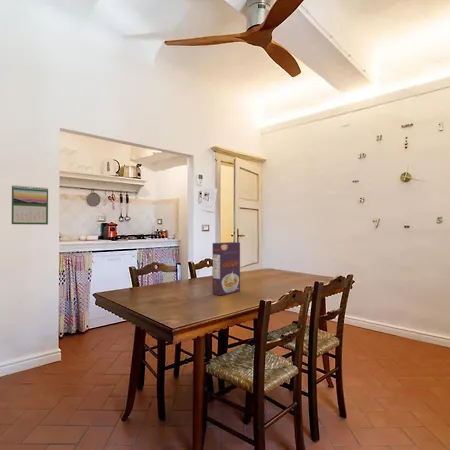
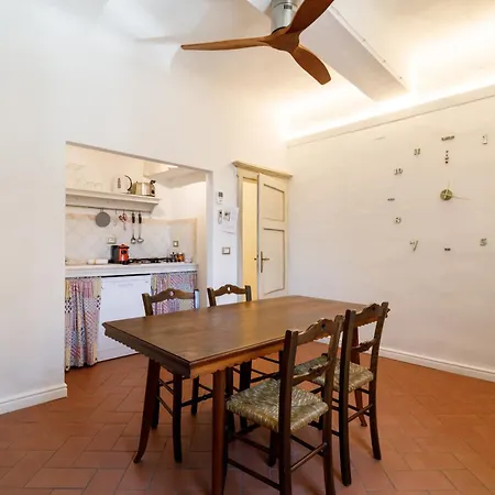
- calendar [11,184,49,226]
- cereal box [211,241,241,296]
